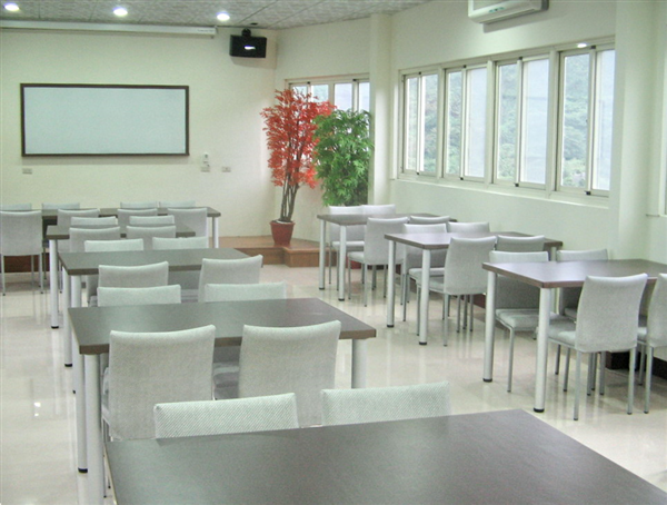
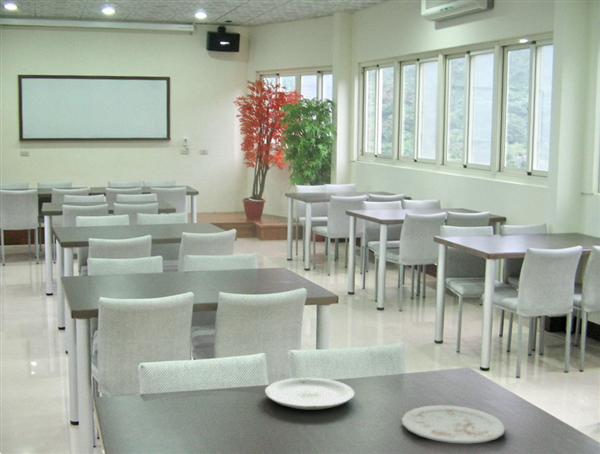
+ plate [401,404,506,444]
+ plate [264,377,355,410]
